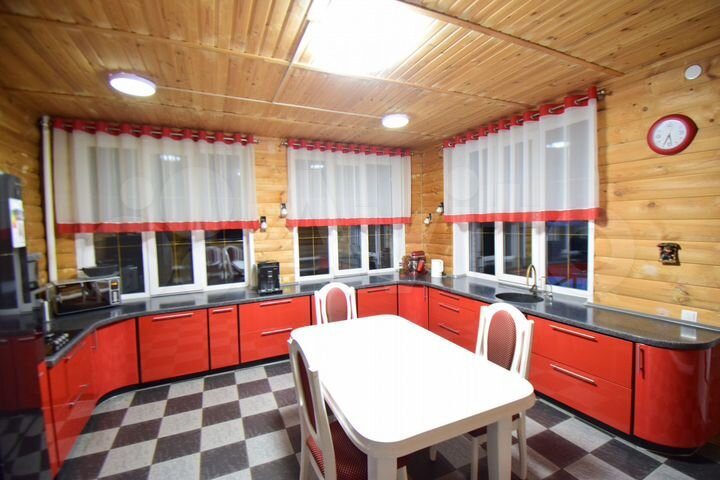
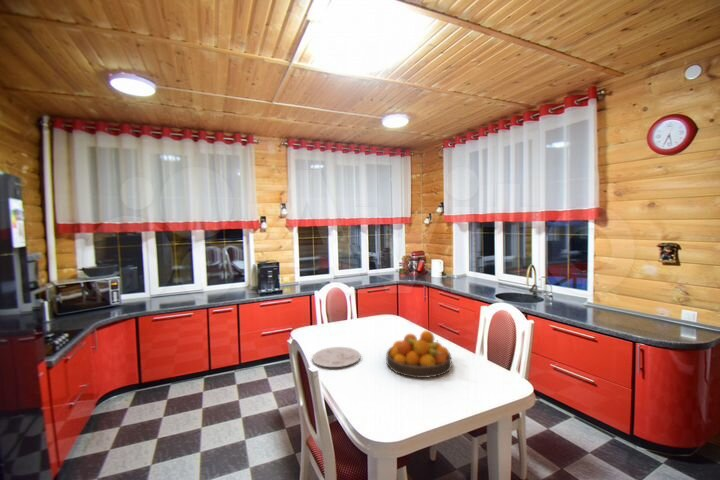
+ plate [311,346,362,368]
+ fruit bowl [385,330,453,379]
